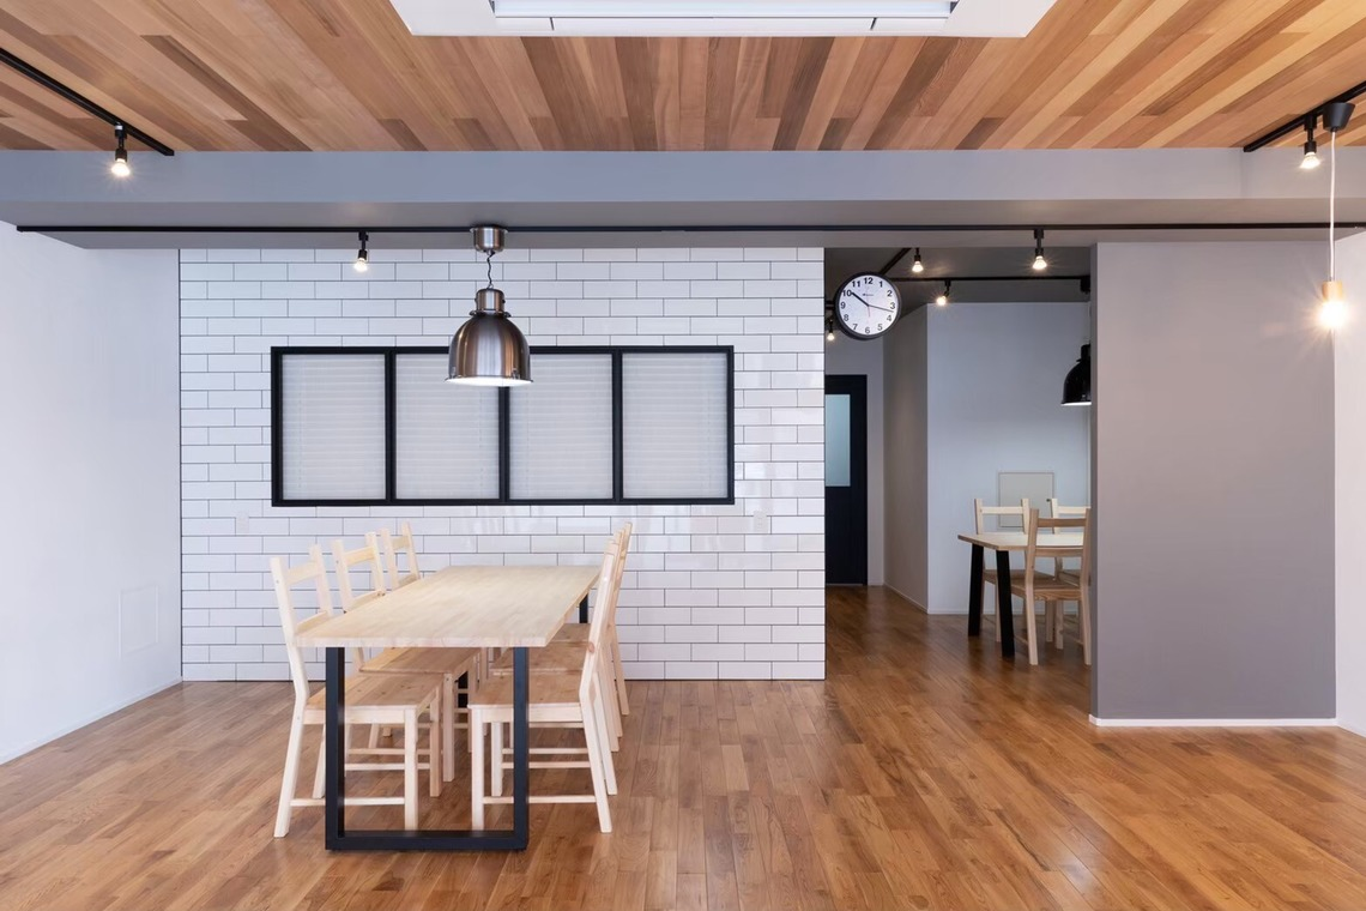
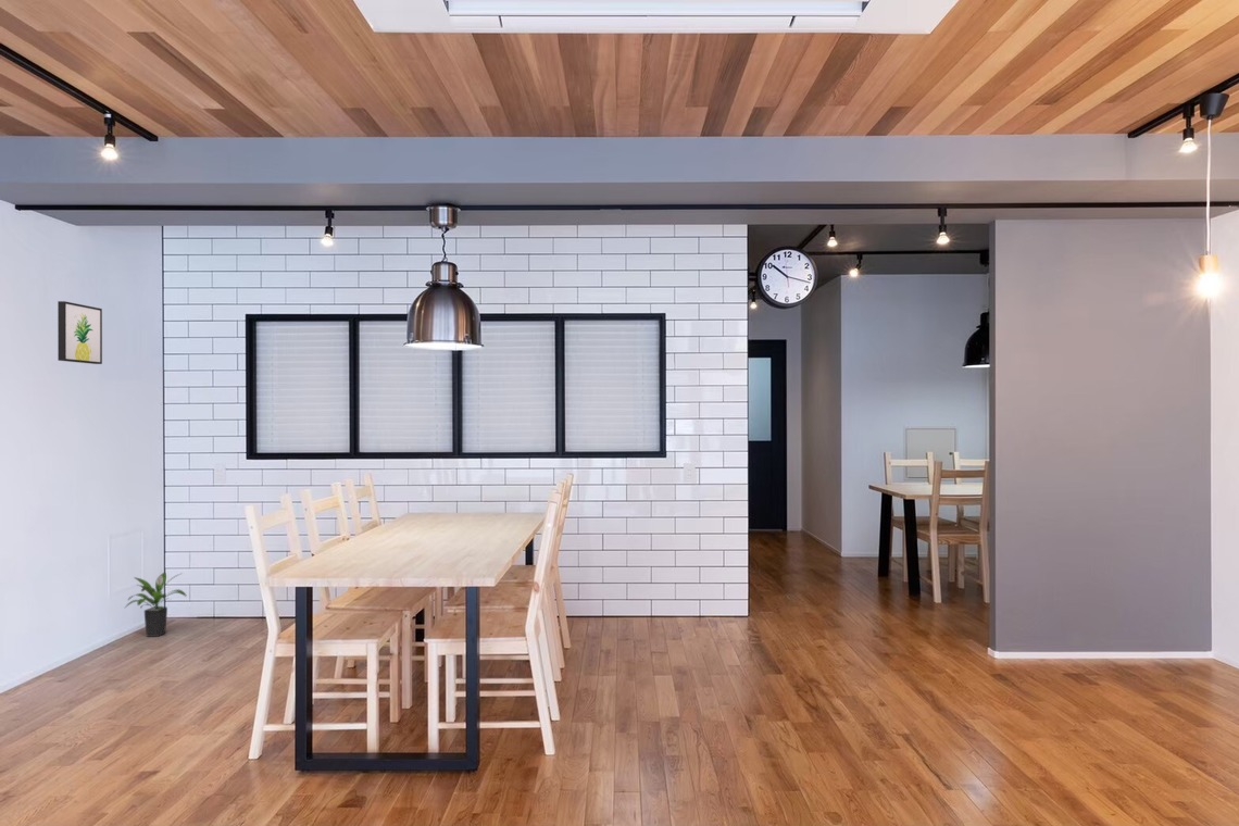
+ wall art [57,300,103,365]
+ potted plant [124,572,188,638]
